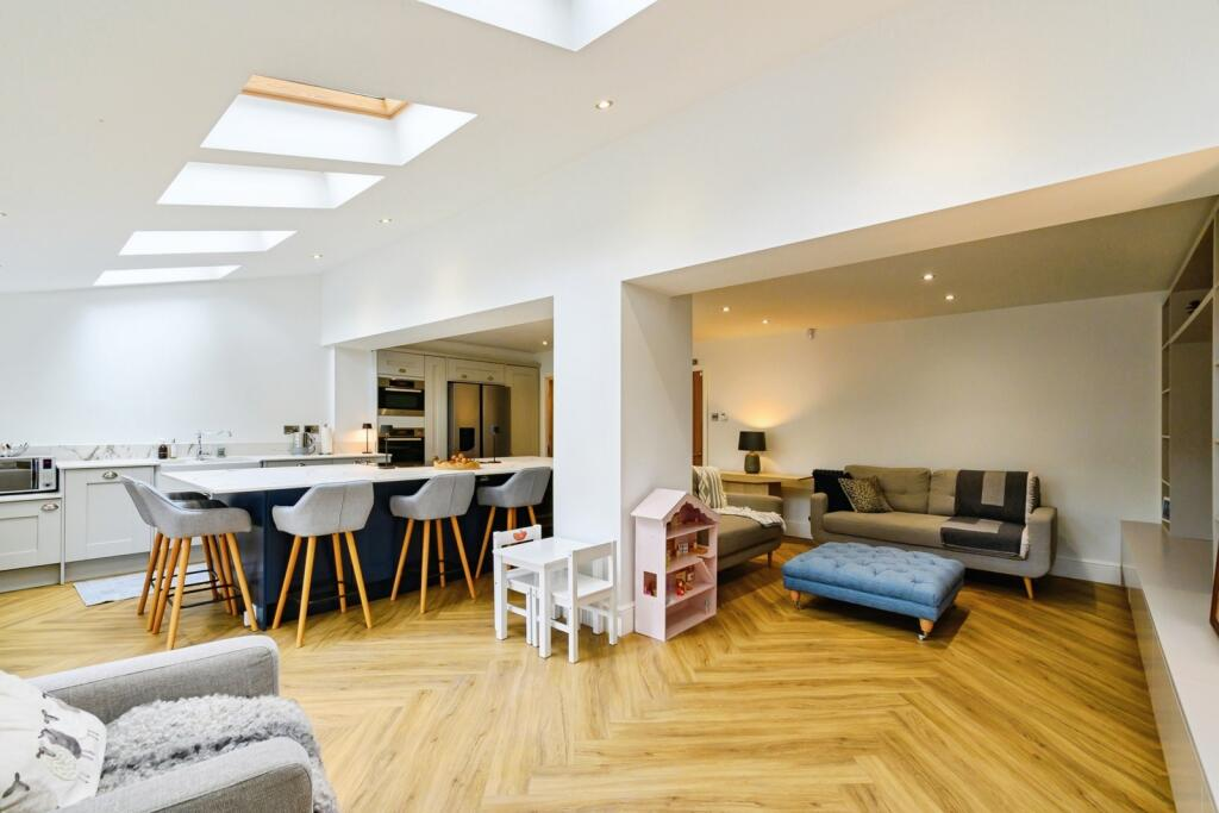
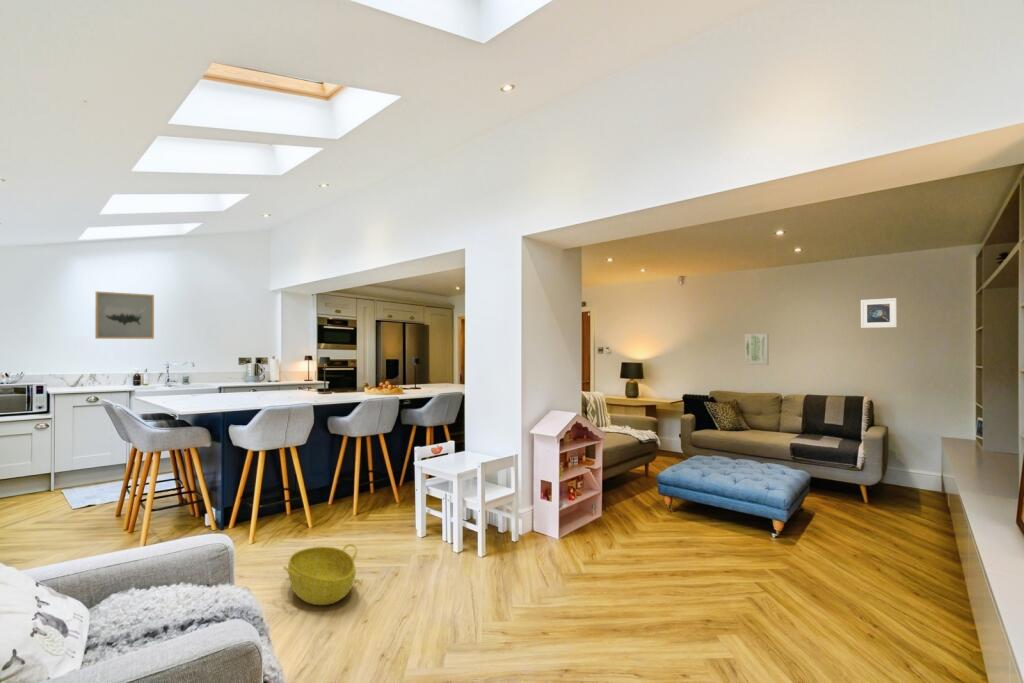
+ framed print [860,297,898,329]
+ wall art [94,290,155,340]
+ basket [282,543,358,606]
+ wall art [744,333,770,366]
